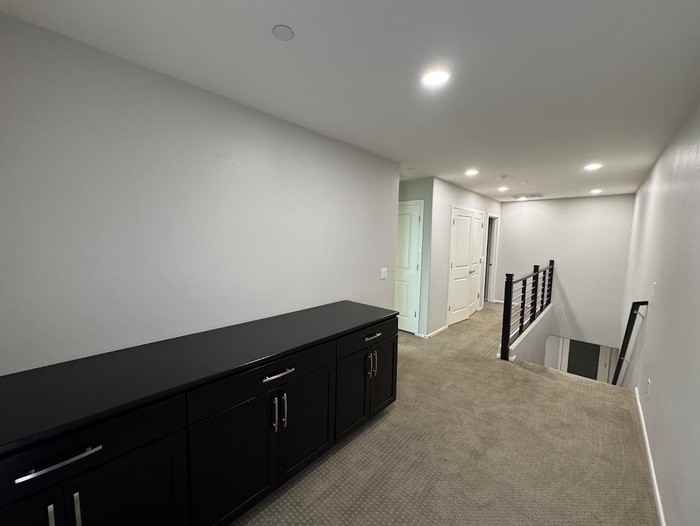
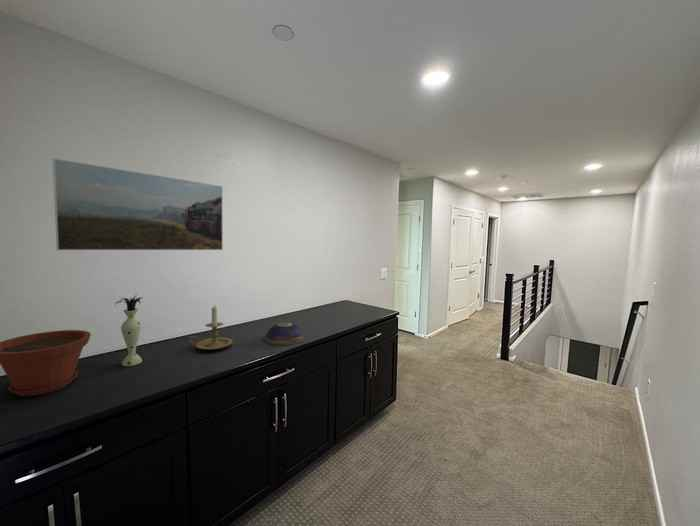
+ decorative bowl [264,322,305,346]
+ vase [113,293,143,367]
+ plant pot [0,329,92,397]
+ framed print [52,157,224,251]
+ candle holder [188,304,234,351]
